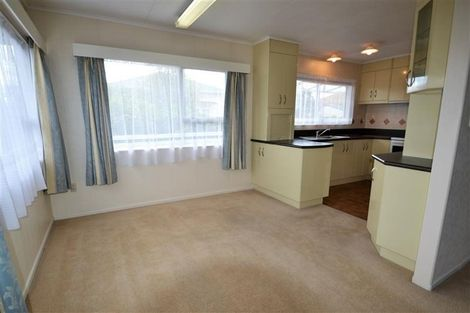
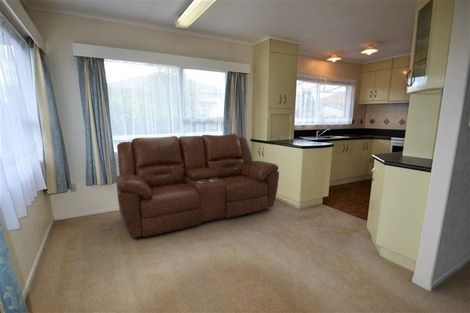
+ sofa [115,133,280,239]
